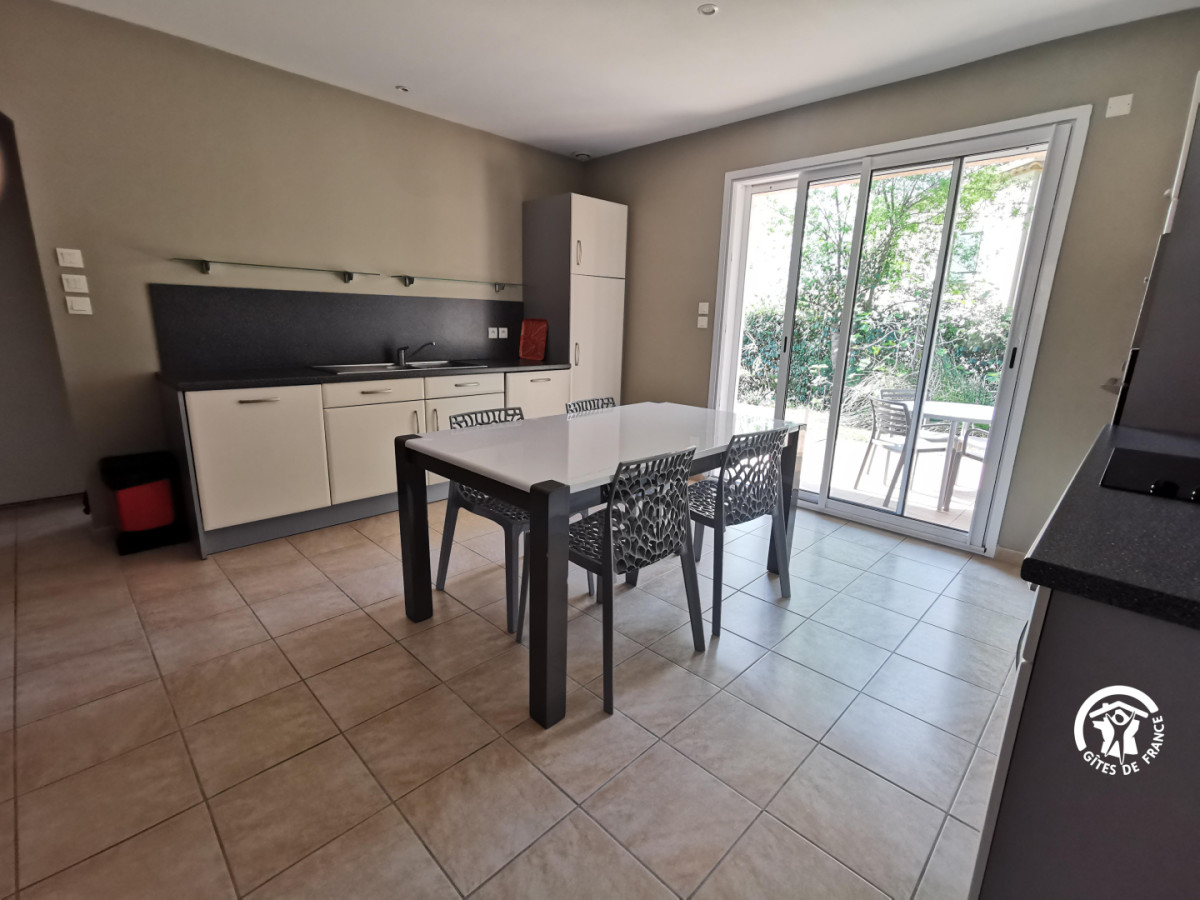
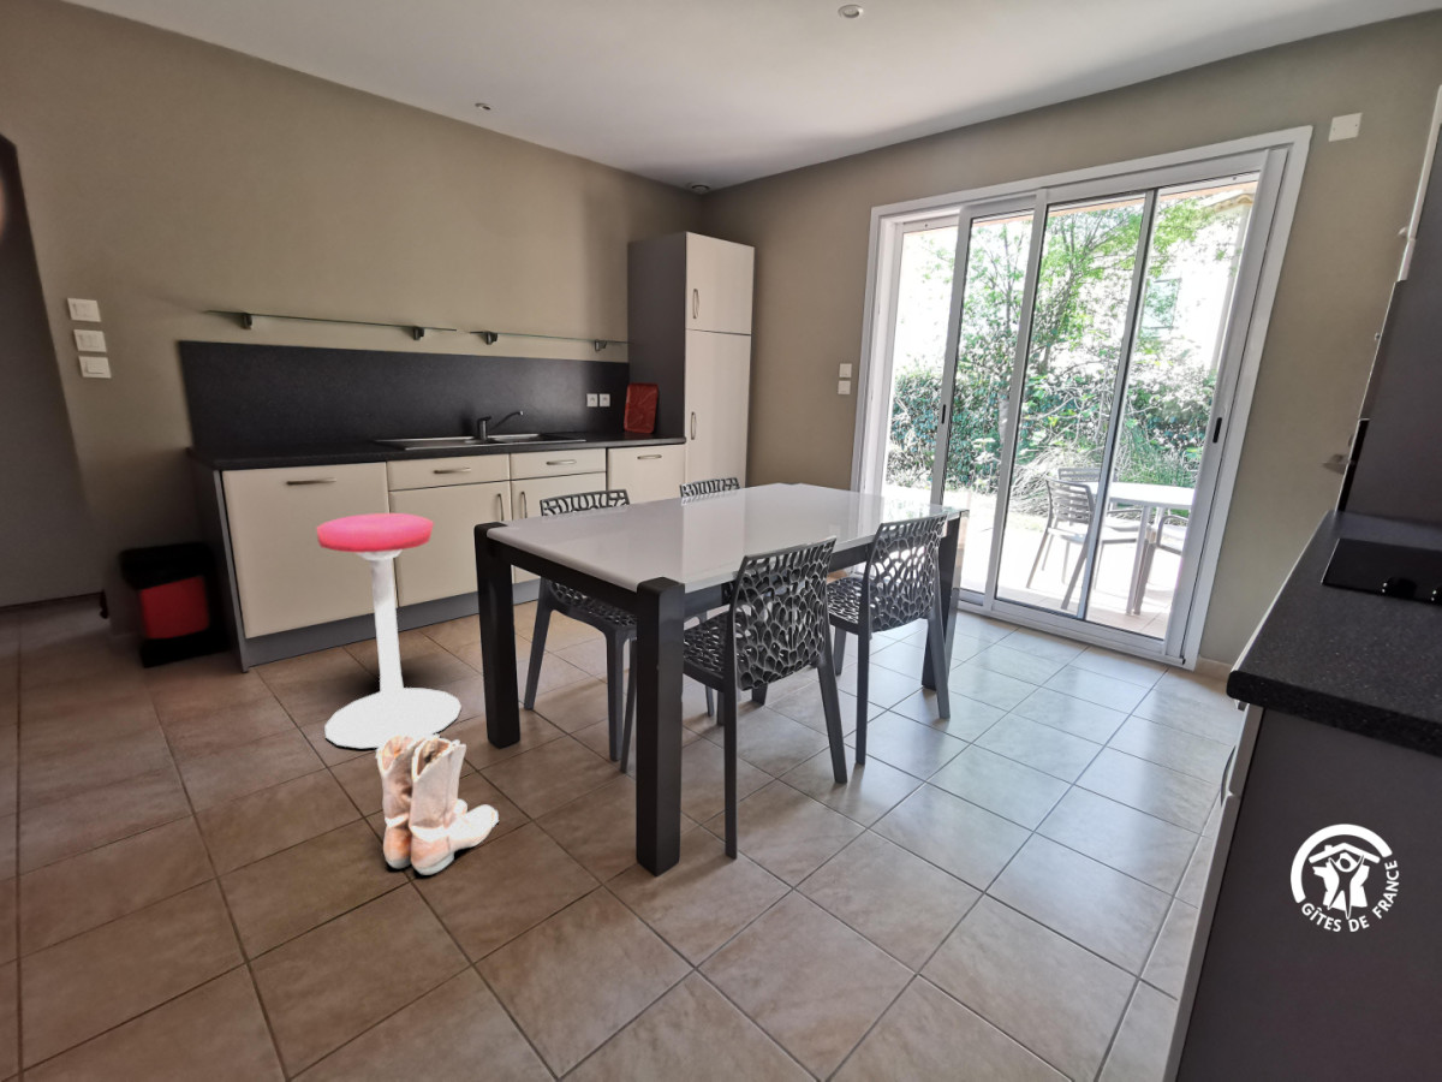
+ boots [374,730,500,876]
+ stool [316,512,463,749]
